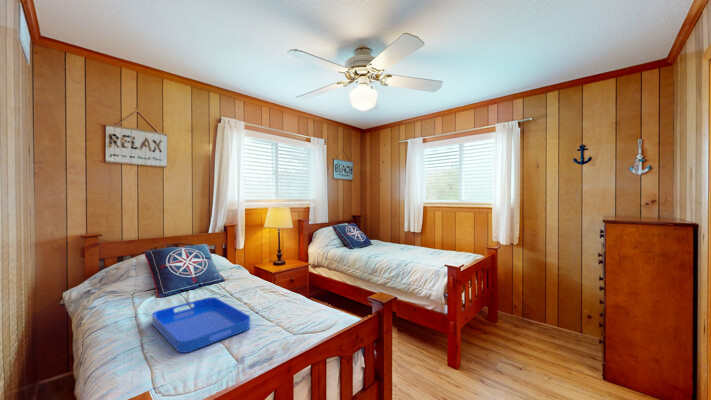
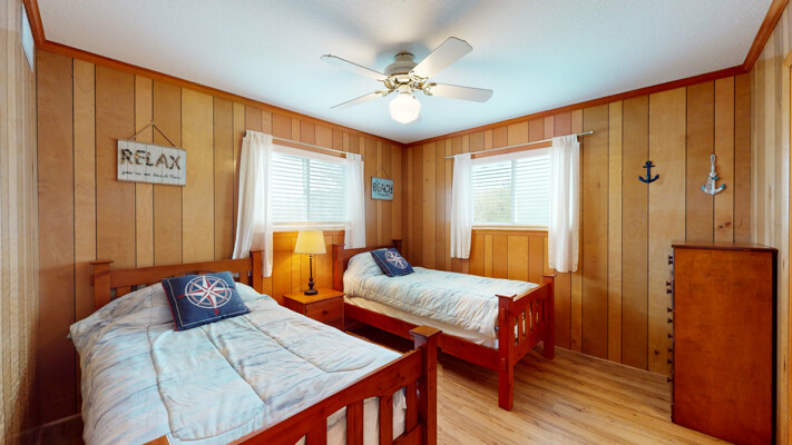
- serving tray [151,296,251,354]
